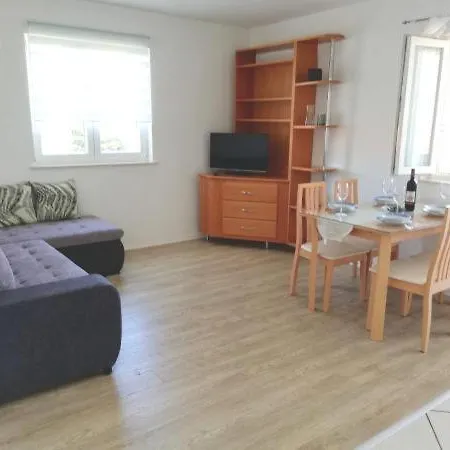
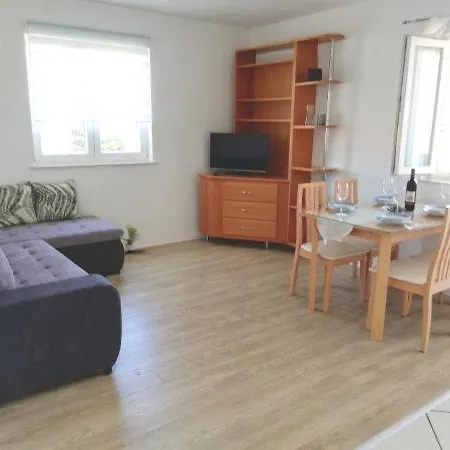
+ potted plant [121,223,142,253]
